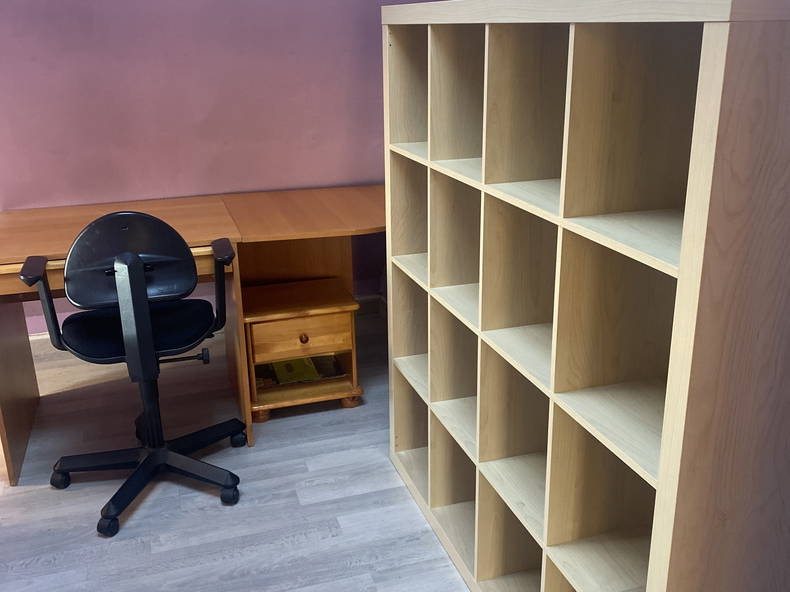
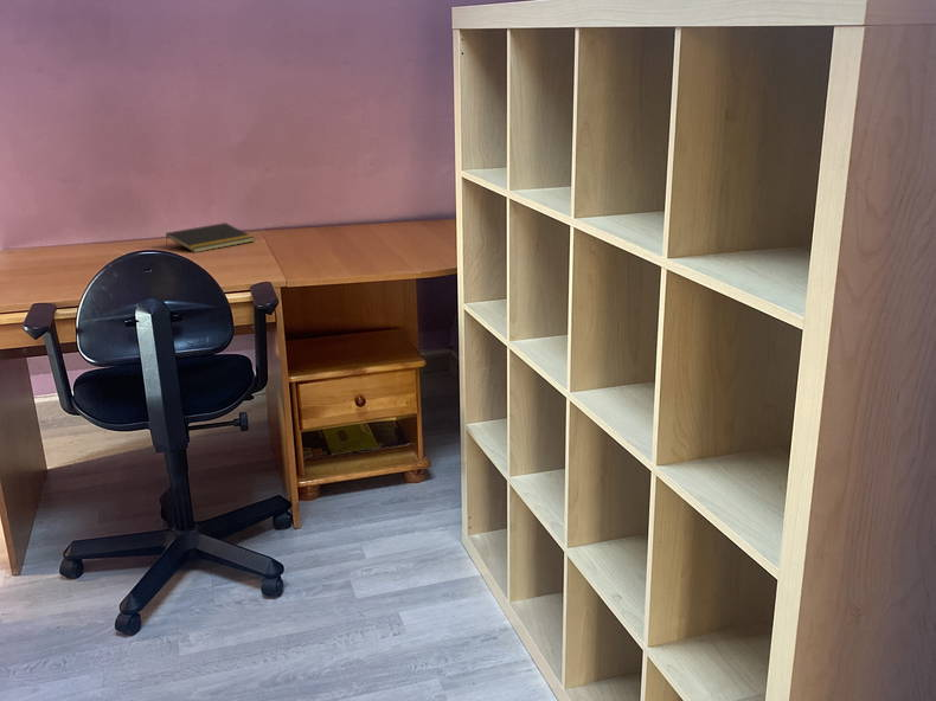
+ notepad [165,221,256,253]
